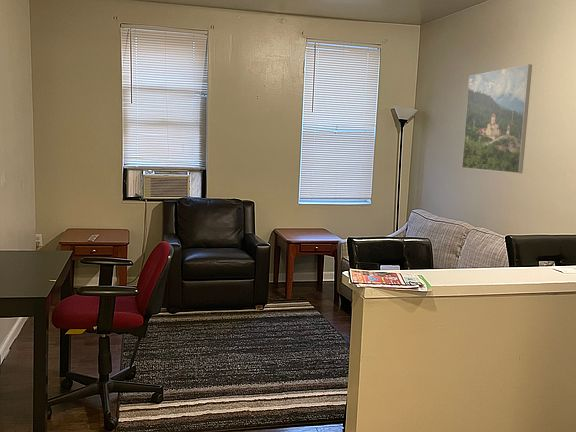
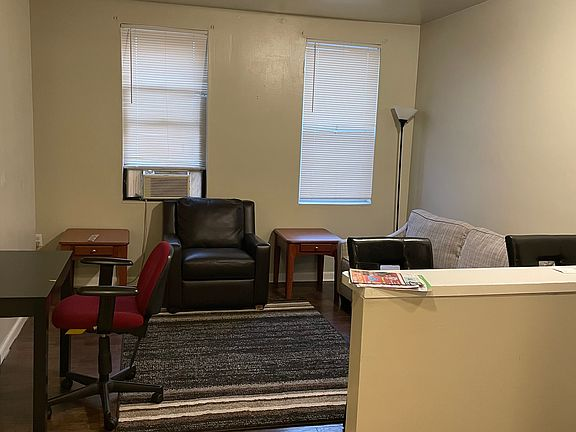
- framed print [461,63,533,174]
